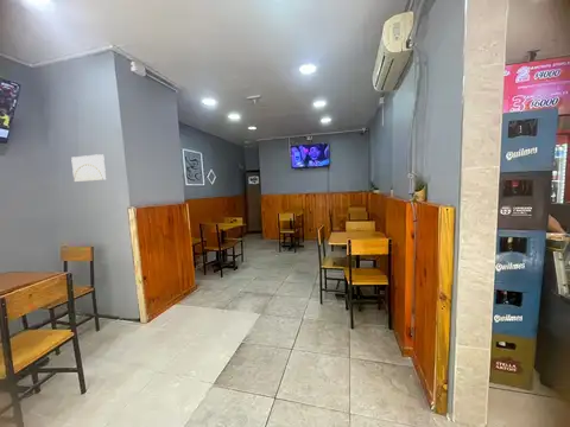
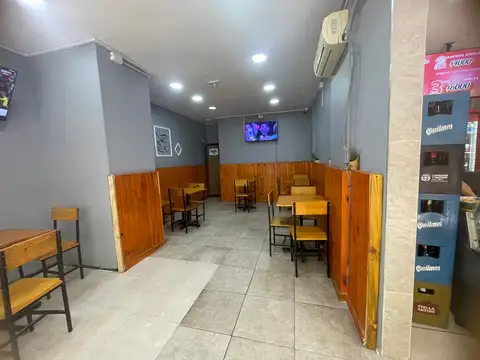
- wall art [70,153,107,183]
